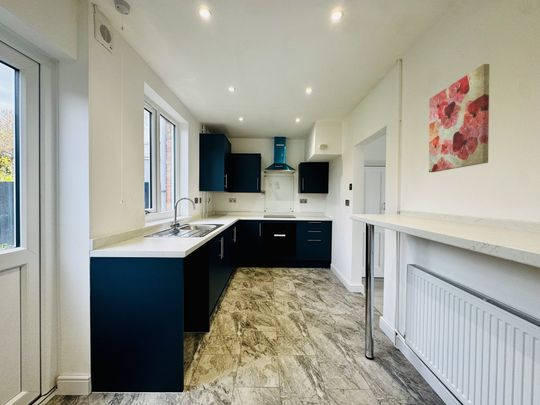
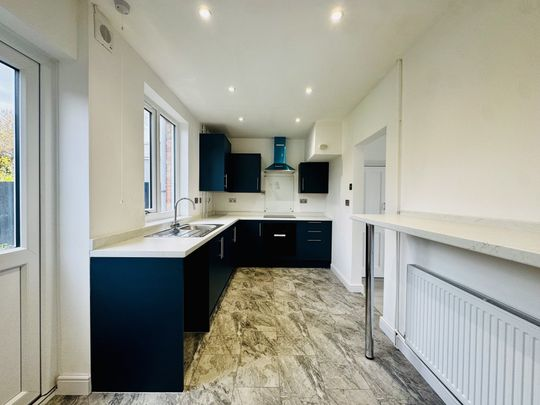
- wall art [428,63,490,173]
